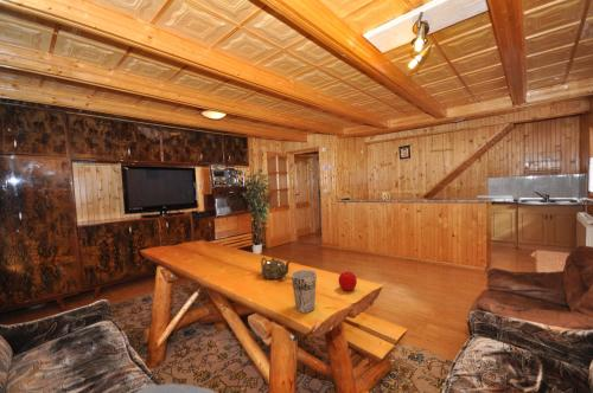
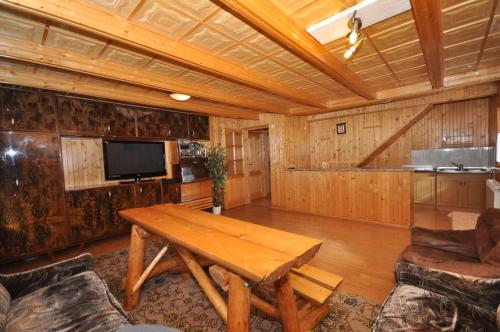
- cup [291,269,318,314]
- teapot [260,257,292,281]
- fruit [338,270,358,291]
